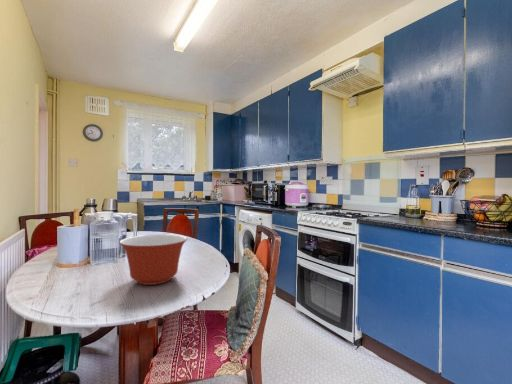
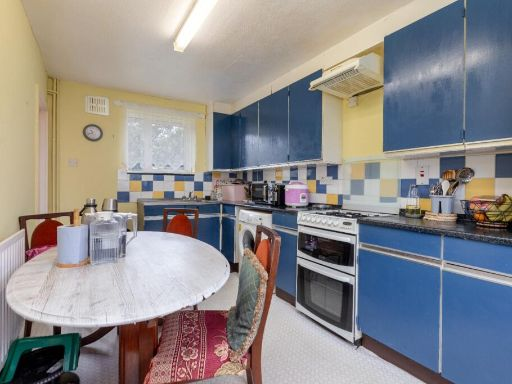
- mixing bowl [118,233,188,286]
